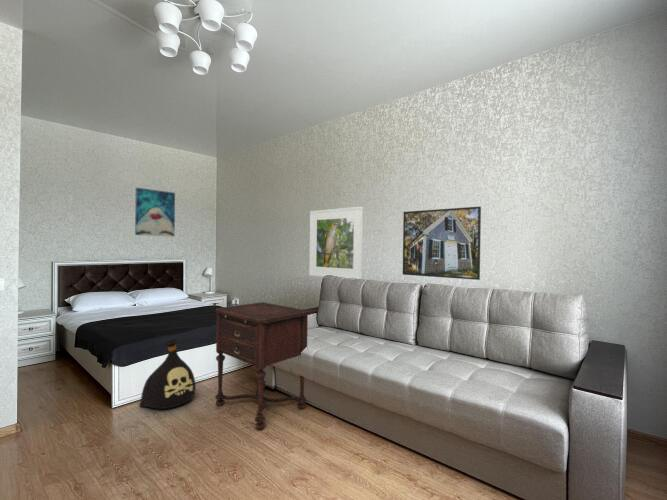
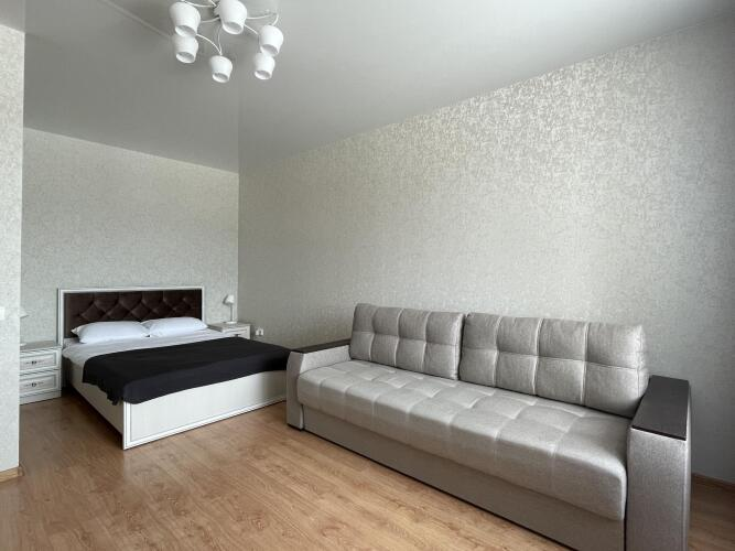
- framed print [308,206,364,280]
- bag [138,338,197,410]
- wall art [134,187,176,238]
- side table [214,301,312,431]
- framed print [402,205,482,281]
